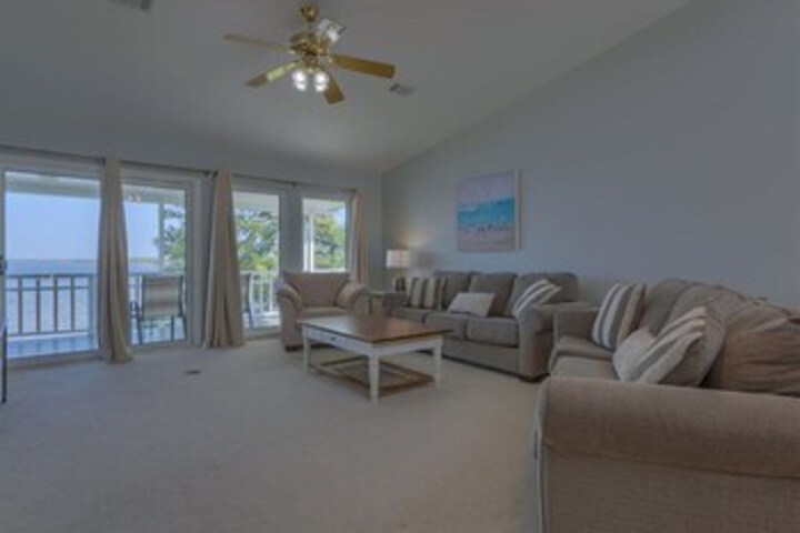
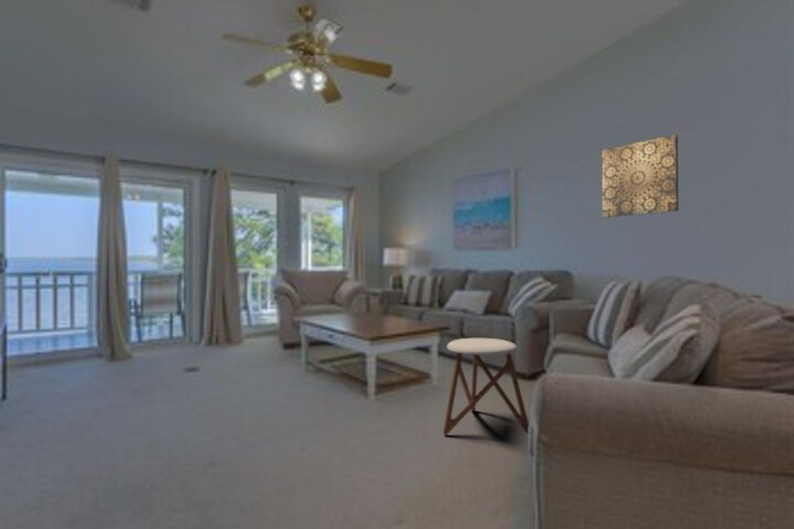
+ wall art [601,133,679,218]
+ stool [442,337,530,436]
